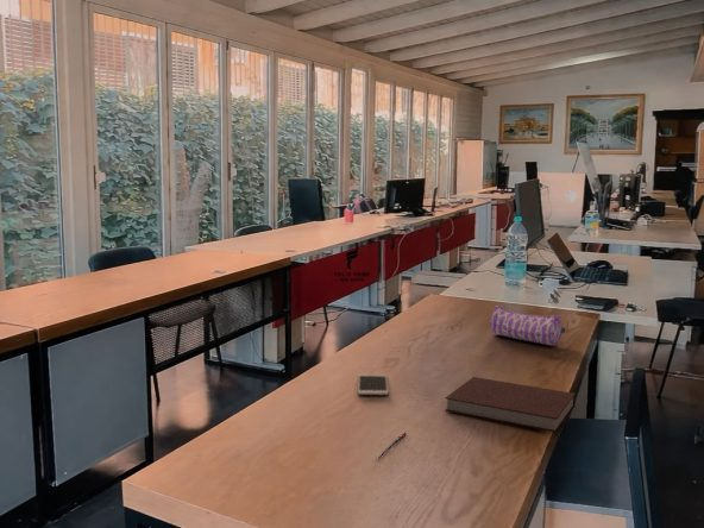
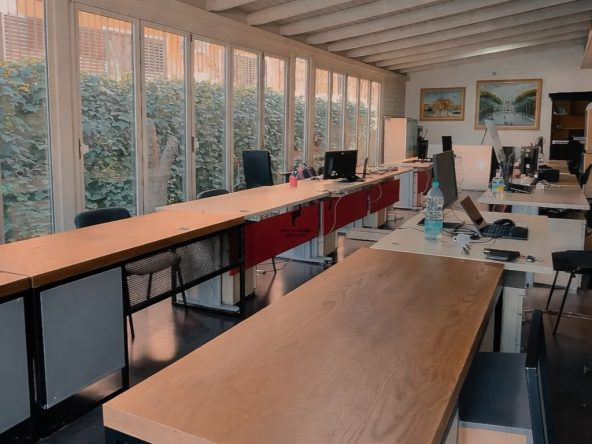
- smartphone [357,373,390,396]
- pen [375,432,408,460]
- notebook [445,376,577,434]
- pencil case [489,304,566,346]
